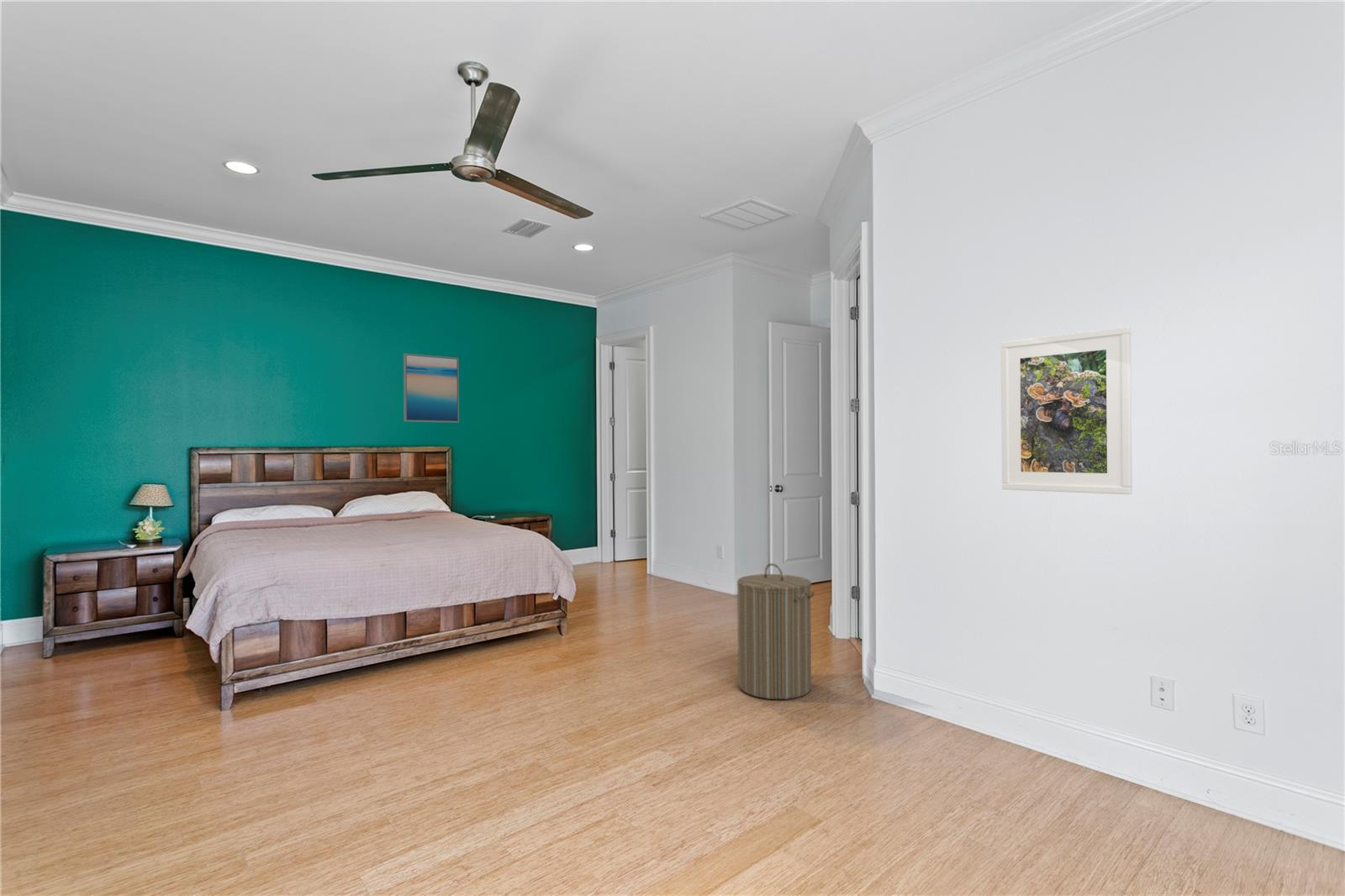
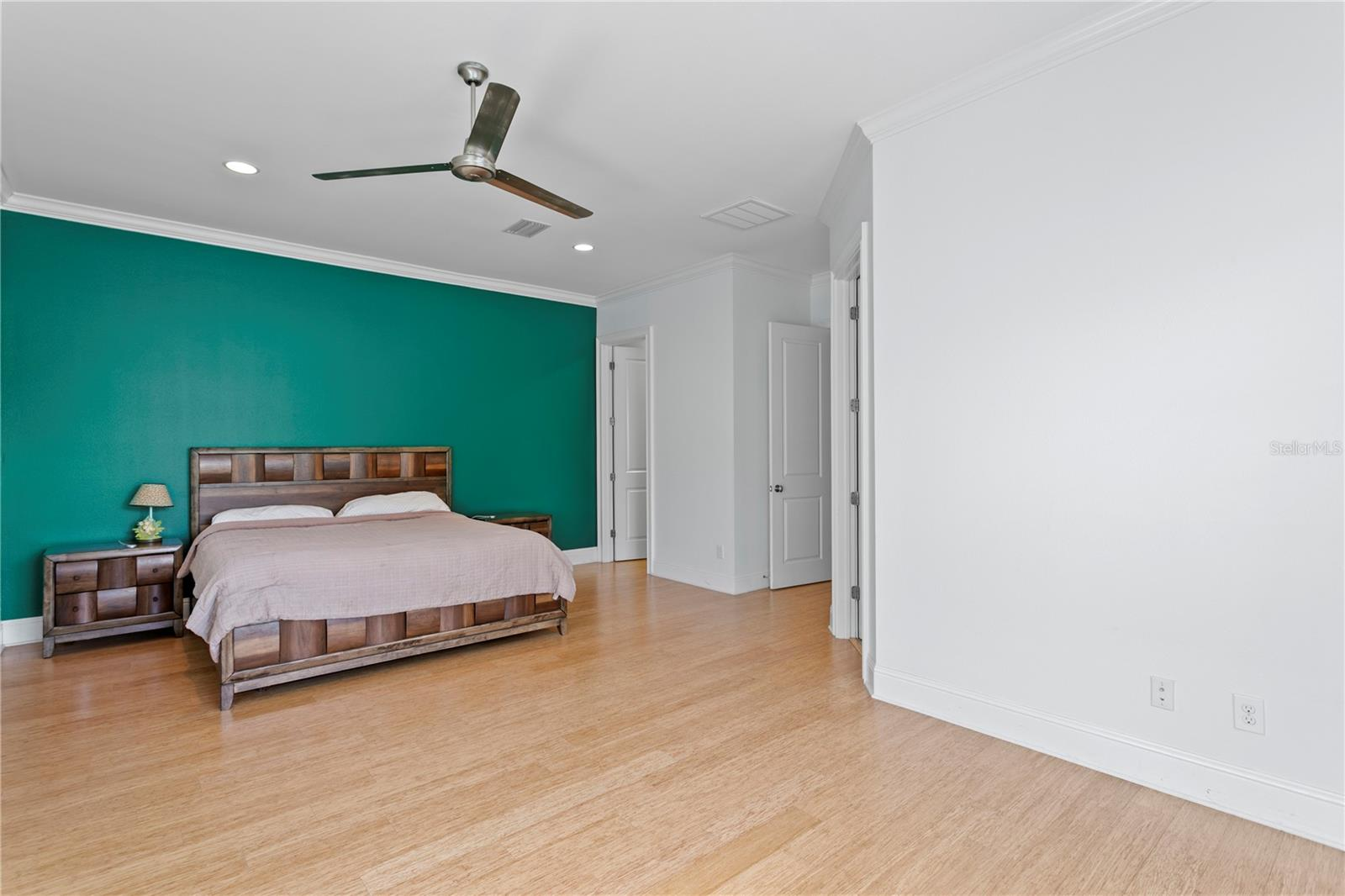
- wall art [403,353,460,423]
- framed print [1000,326,1133,495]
- laundry hamper [736,562,815,700]
